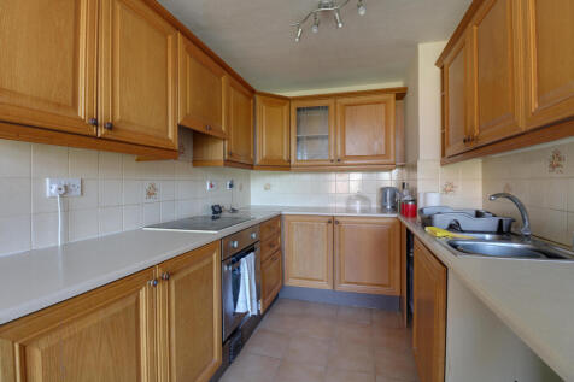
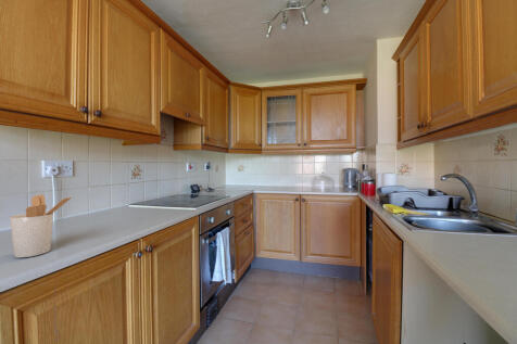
+ utensil holder [9,193,74,258]
